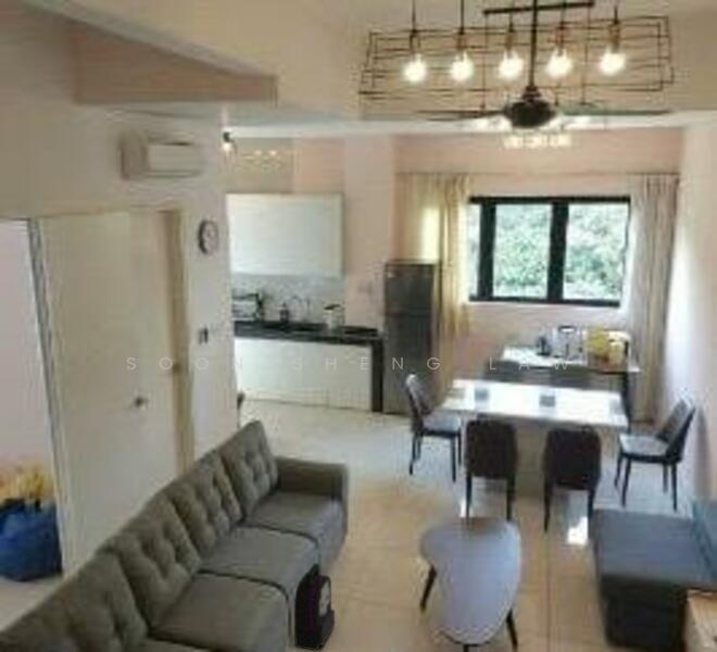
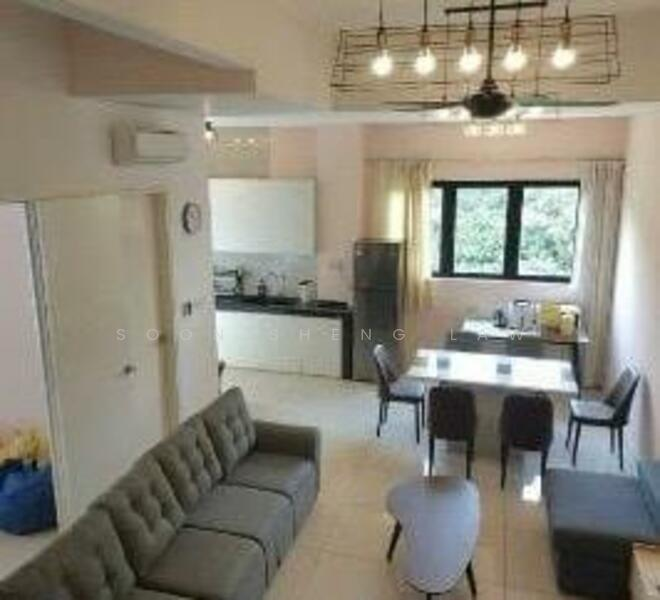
- backpack [293,562,336,652]
